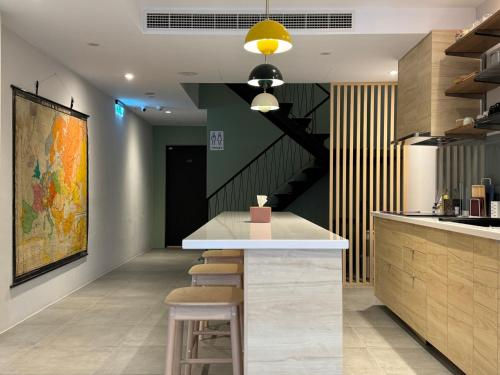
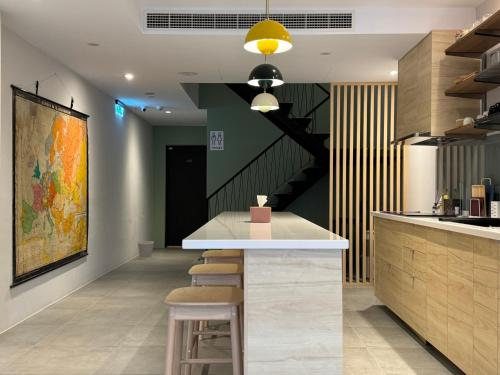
+ wastebasket [136,240,155,260]
